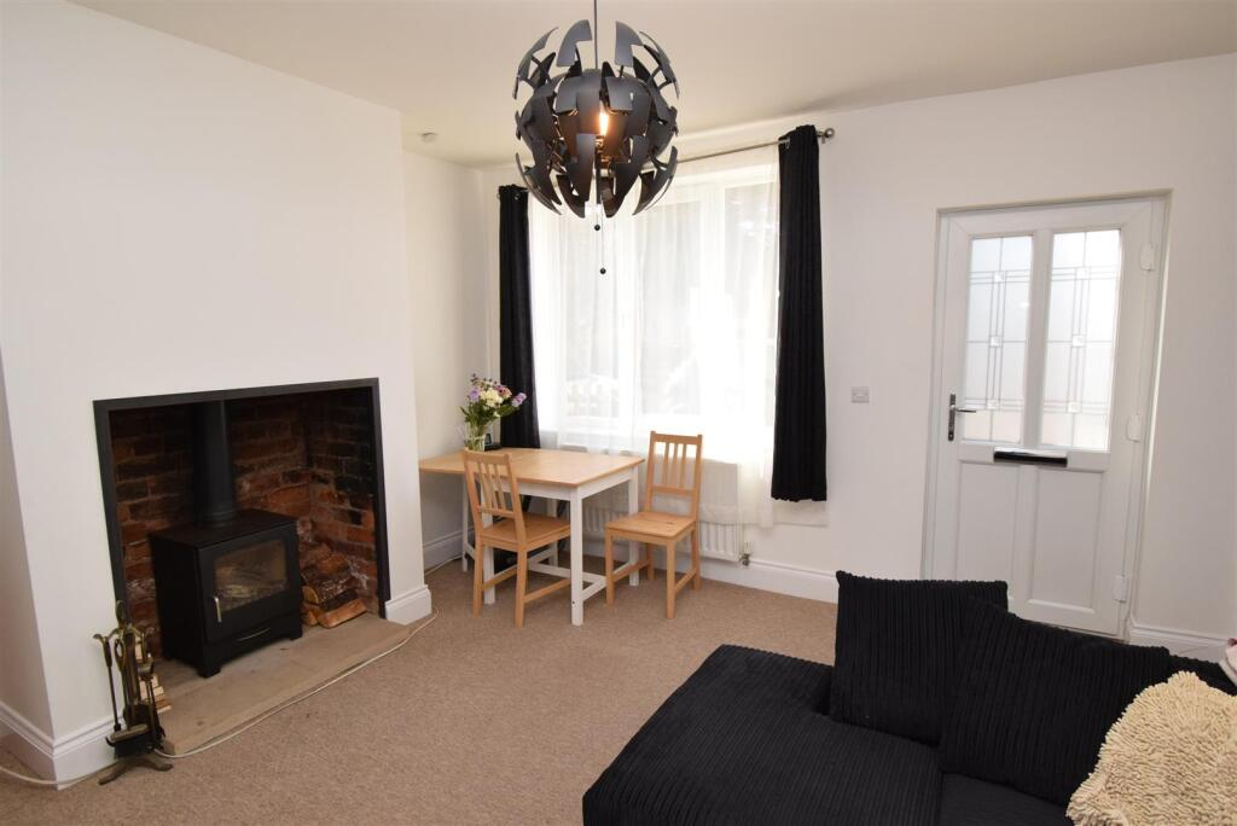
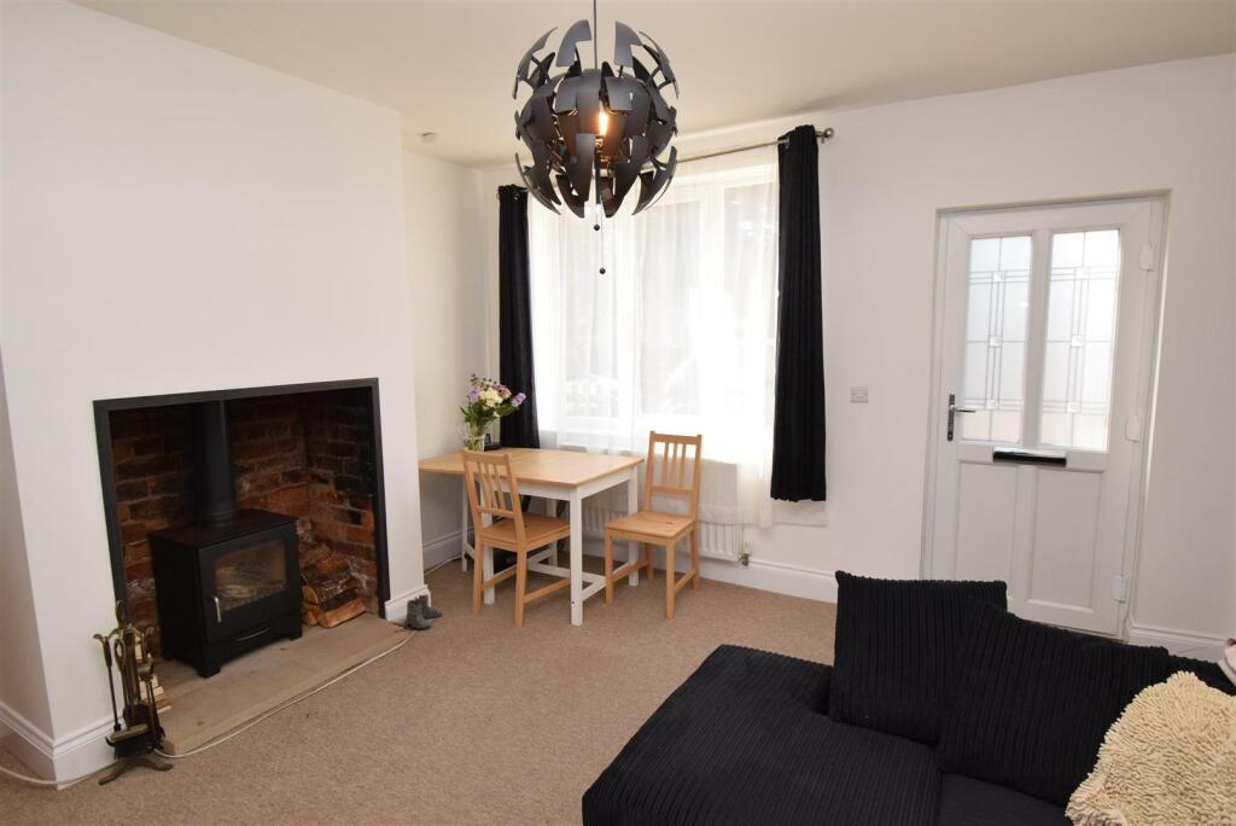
+ boots [404,593,443,630]
